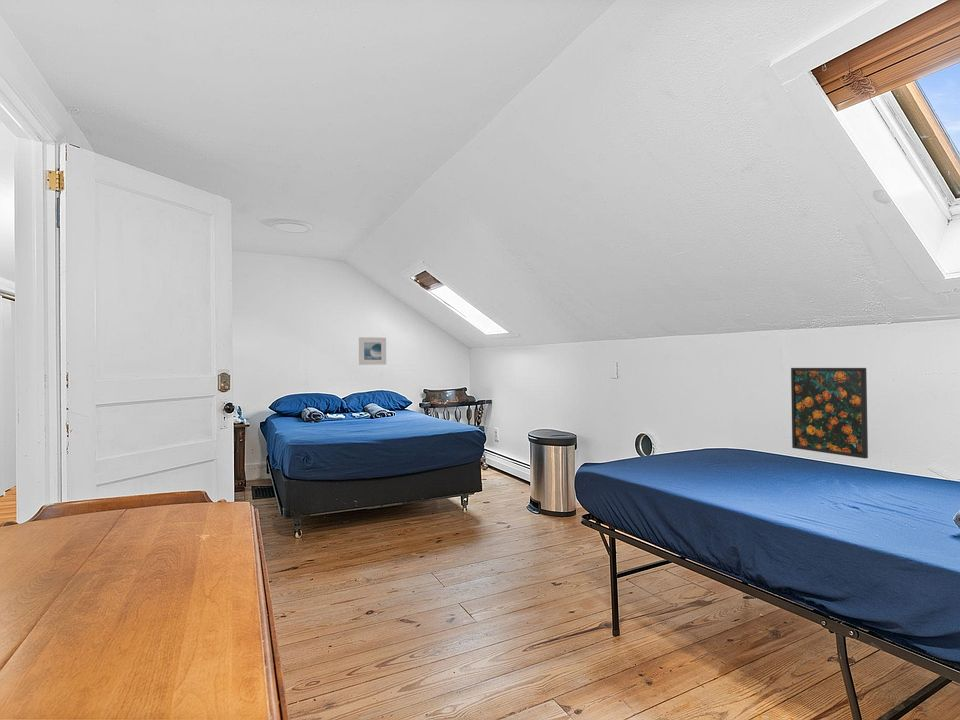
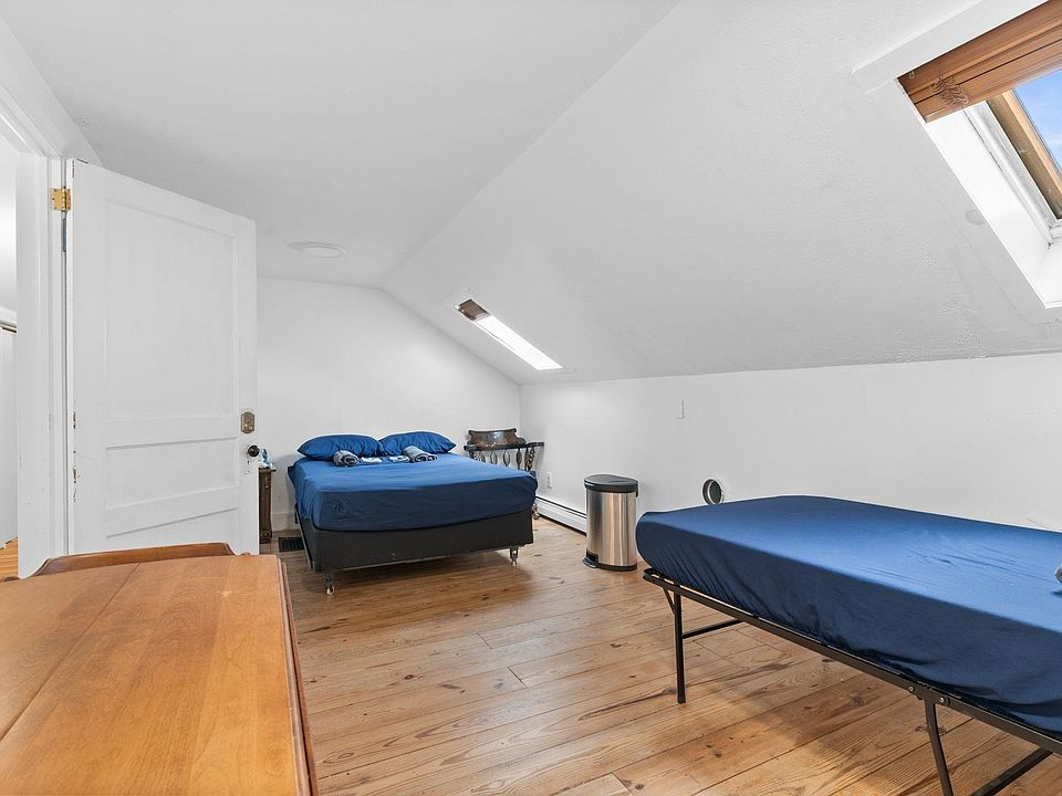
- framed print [790,367,869,459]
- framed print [358,336,387,366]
